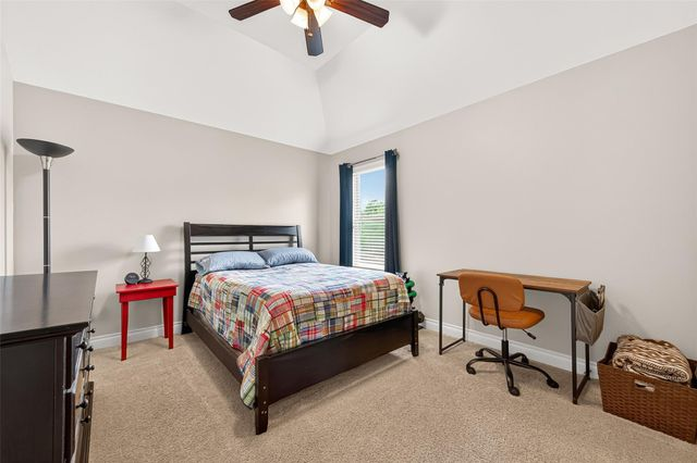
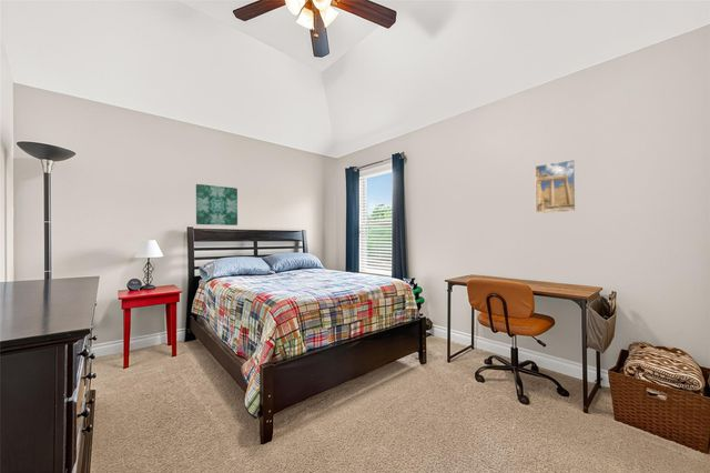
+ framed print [534,159,577,214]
+ wall art [195,183,239,227]
